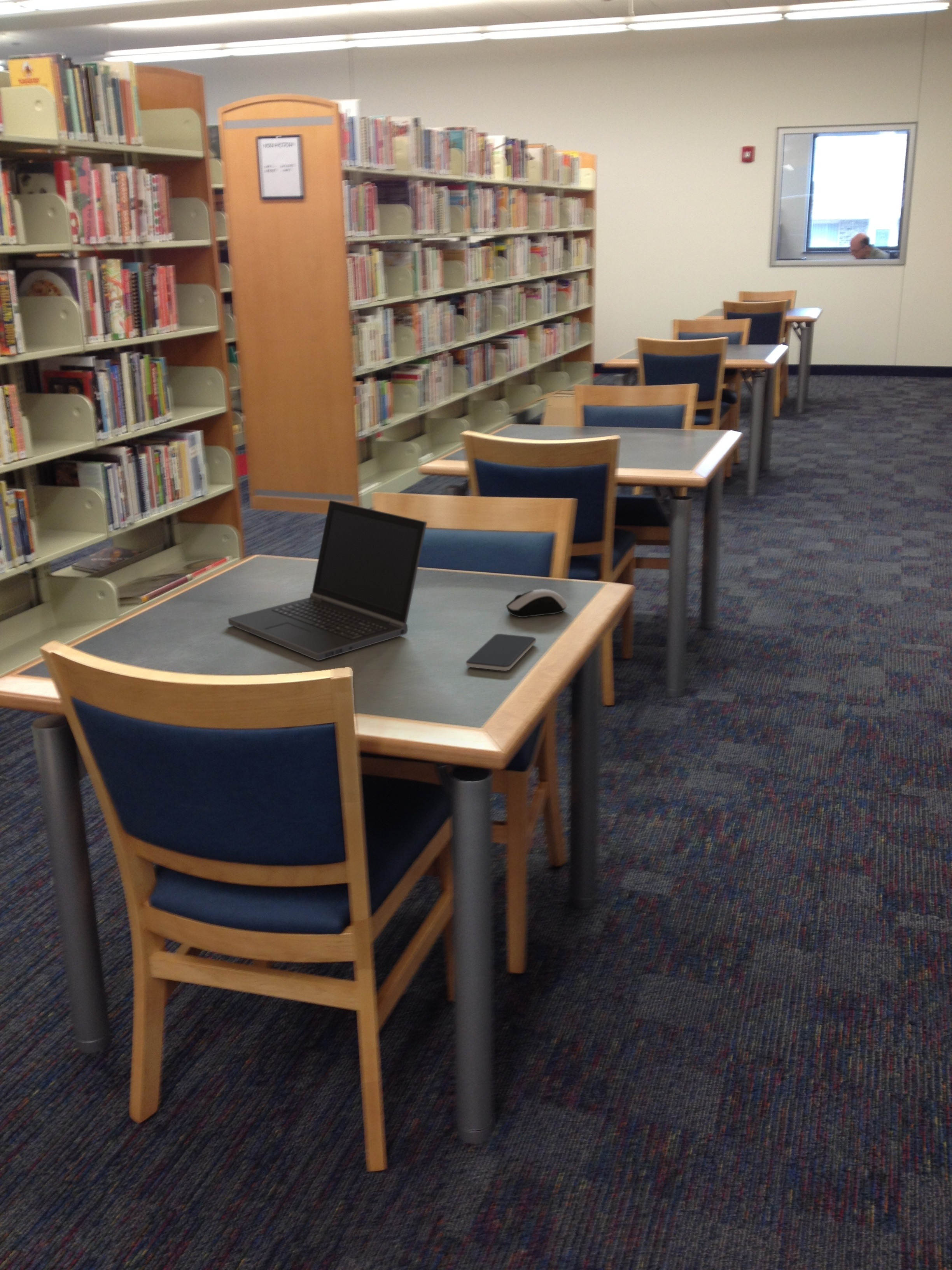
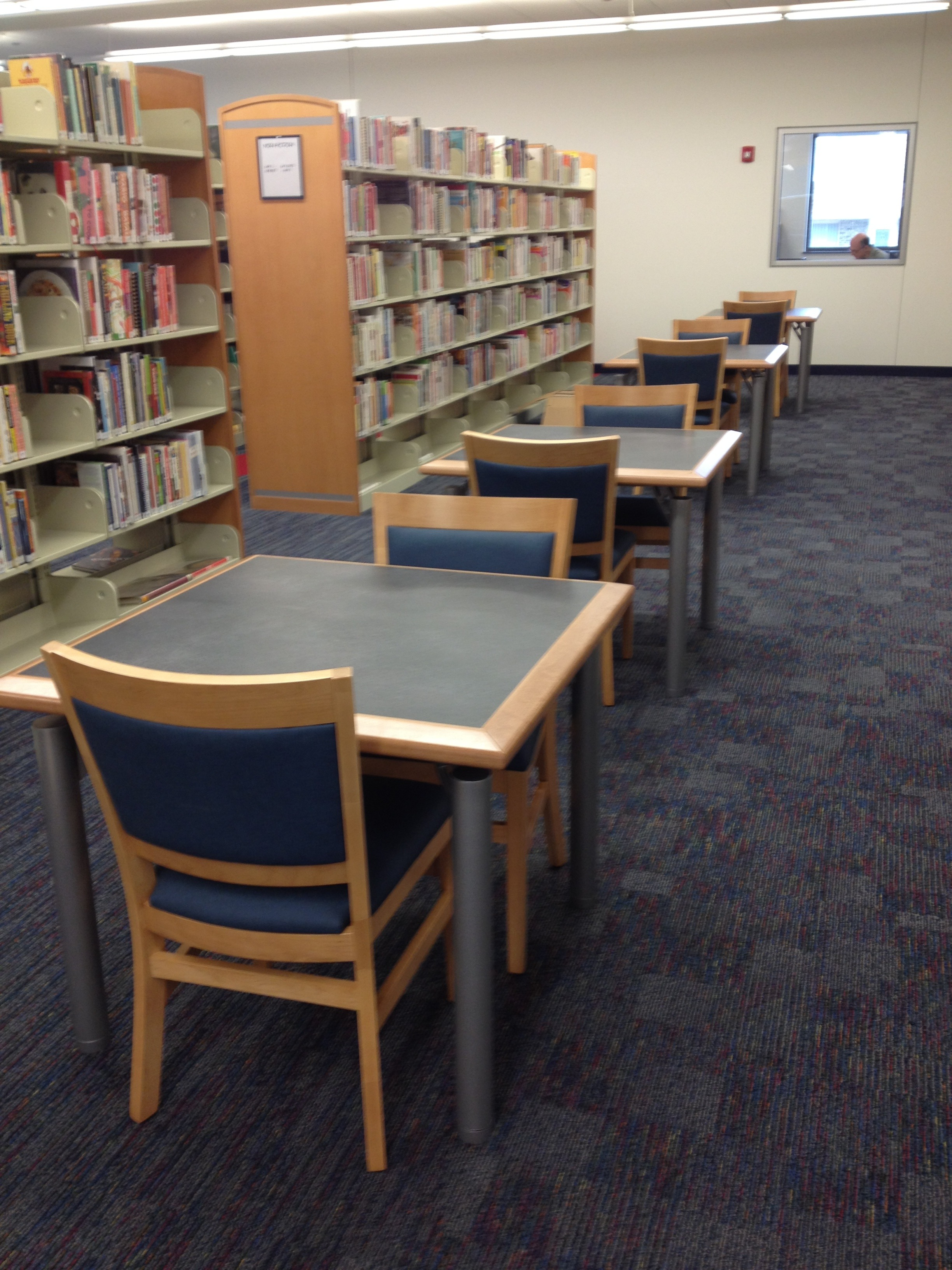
- laptop computer [228,500,427,661]
- smartphone [465,633,537,671]
- computer mouse [506,589,568,618]
